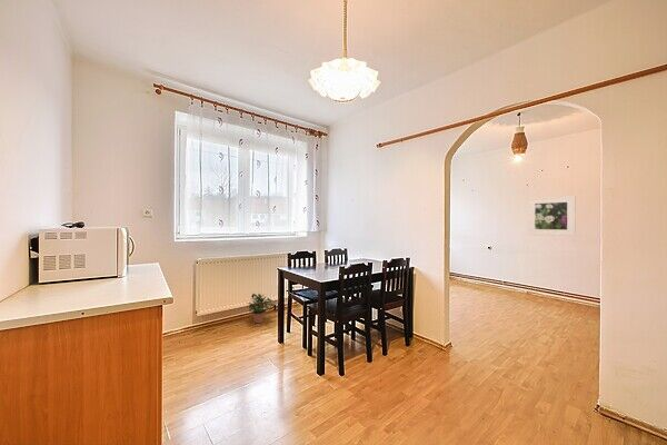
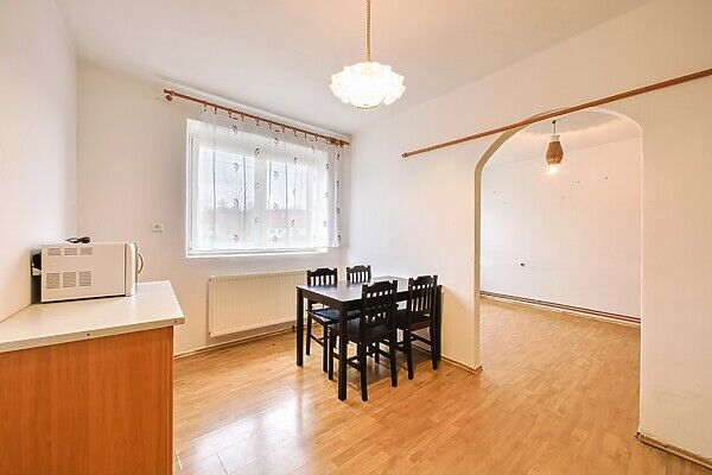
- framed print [527,195,576,237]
- potted plant [246,293,275,324]
